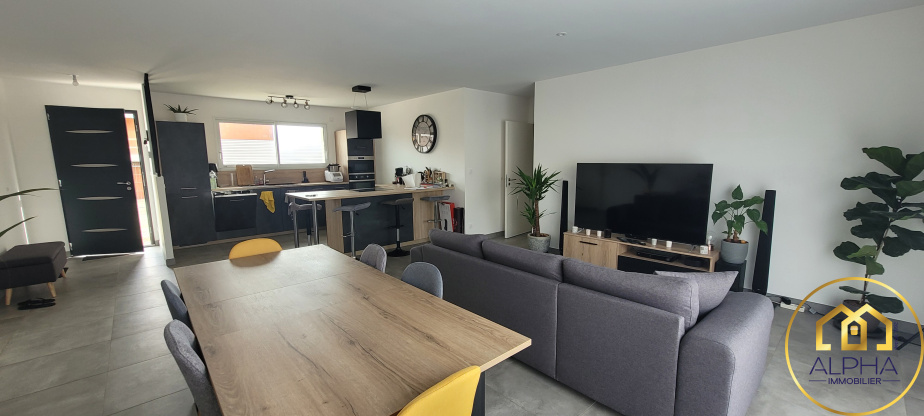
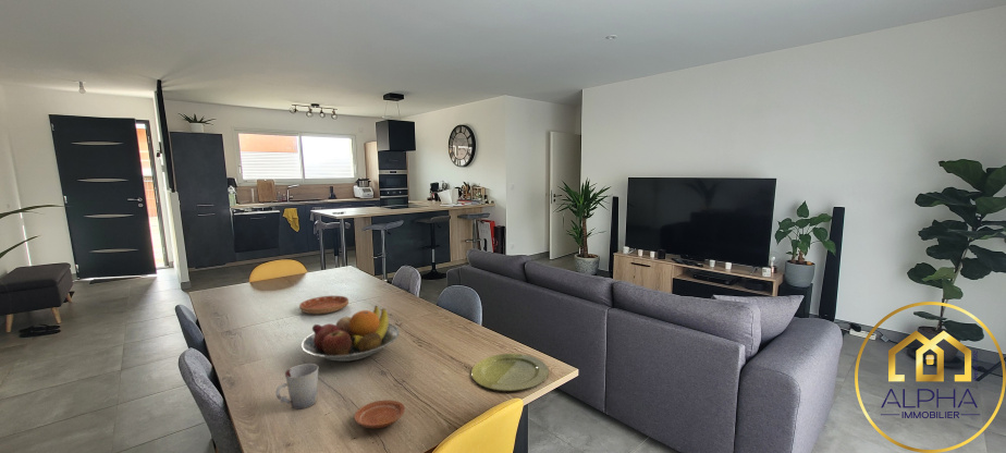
+ cup [275,363,319,409]
+ plate [470,353,550,392]
+ fruit bowl [300,304,401,363]
+ saucer [298,295,349,315]
+ plate [353,399,406,429]
